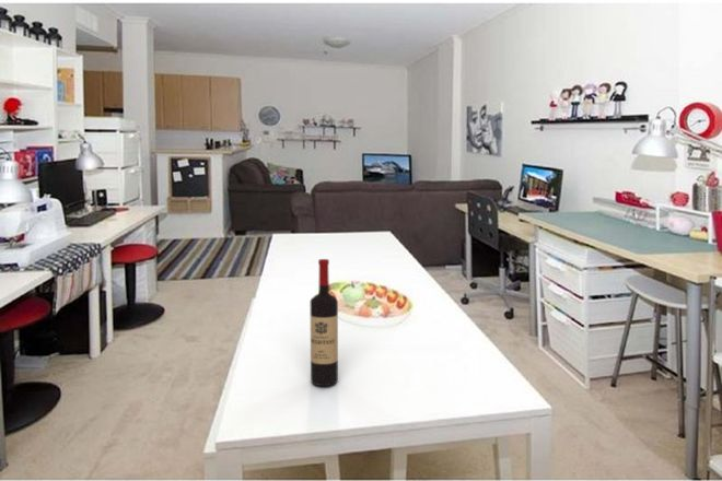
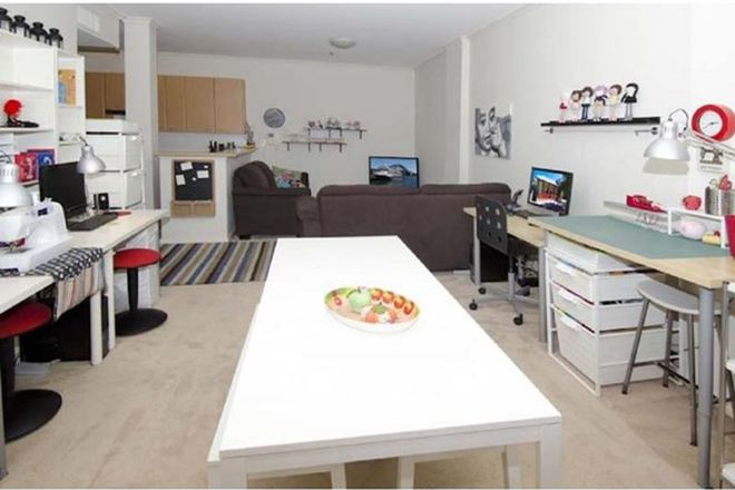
- wine bottle [310,258,339,387]
